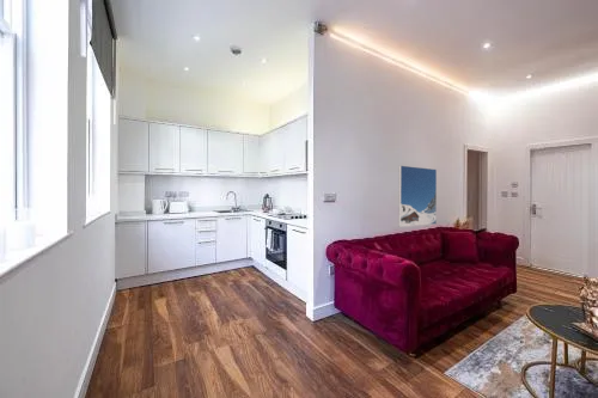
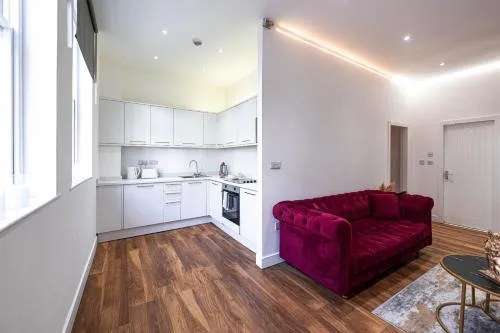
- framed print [397,165,438,228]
